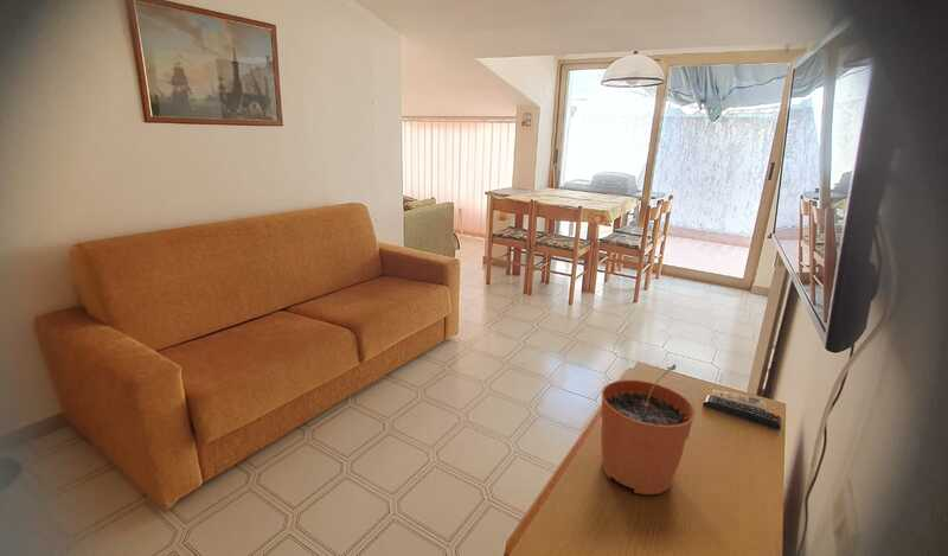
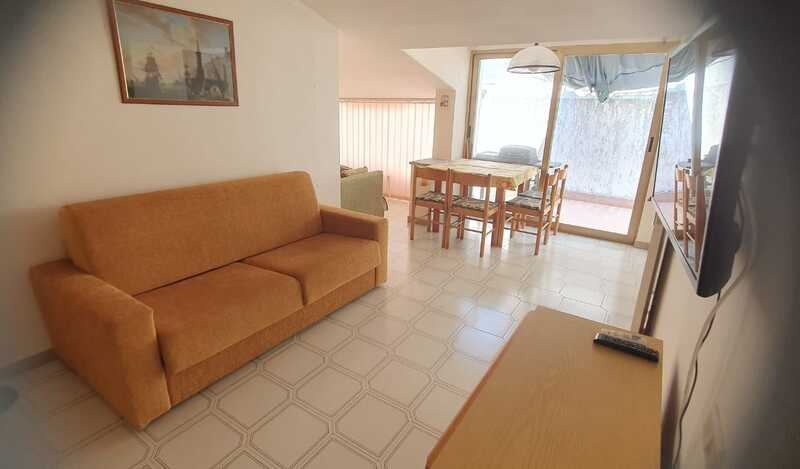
- plant pot [600,363,697,496]
